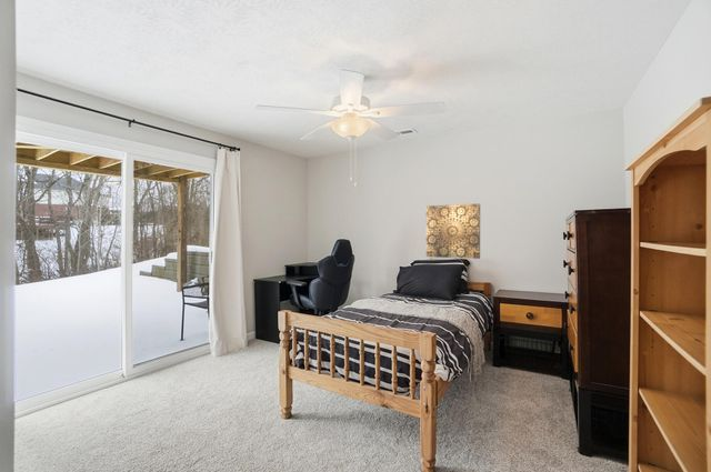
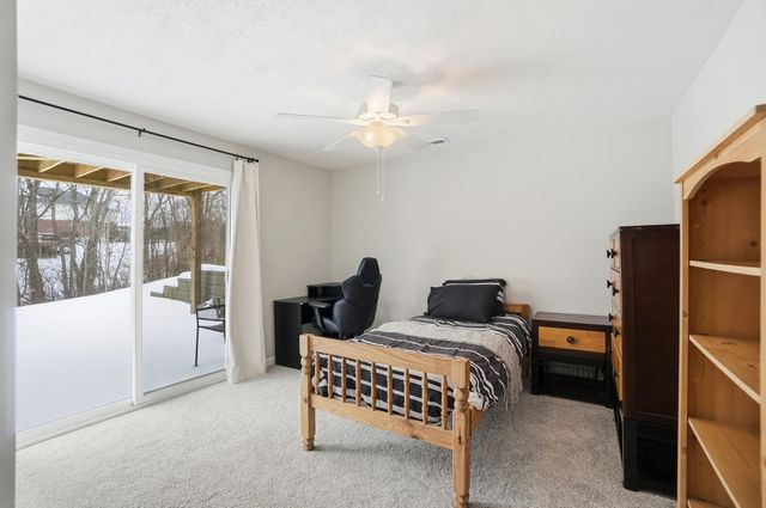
- wall art [425,202,481,260]
